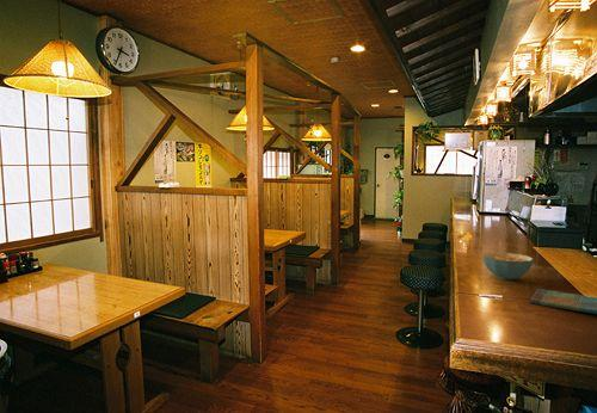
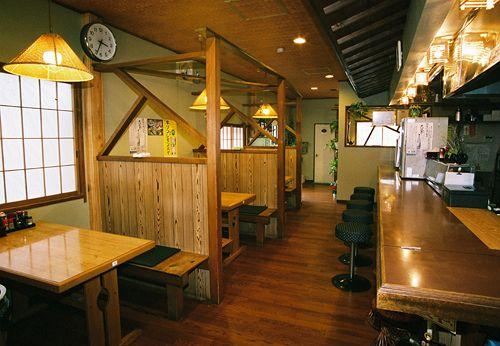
- cereal bowl [482,252,535,281]
- dish towel [529,288,597,315]
